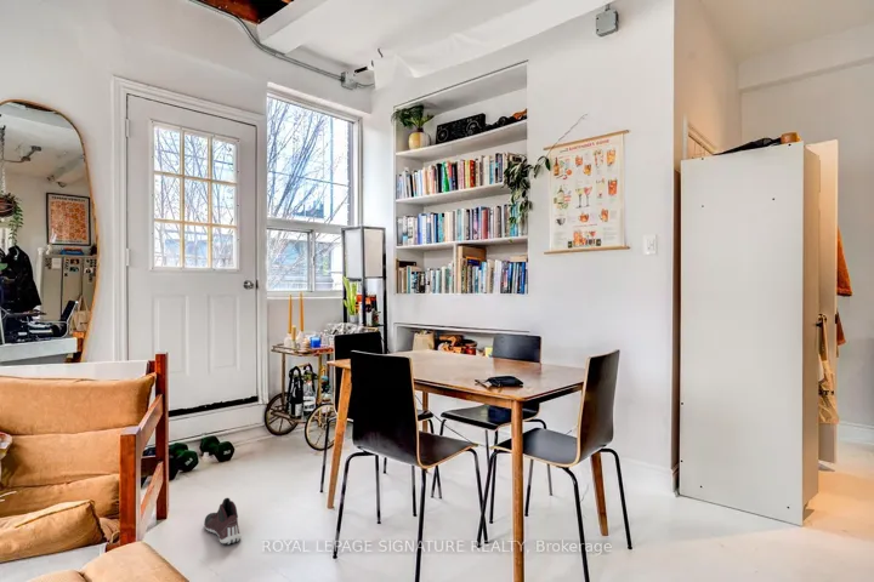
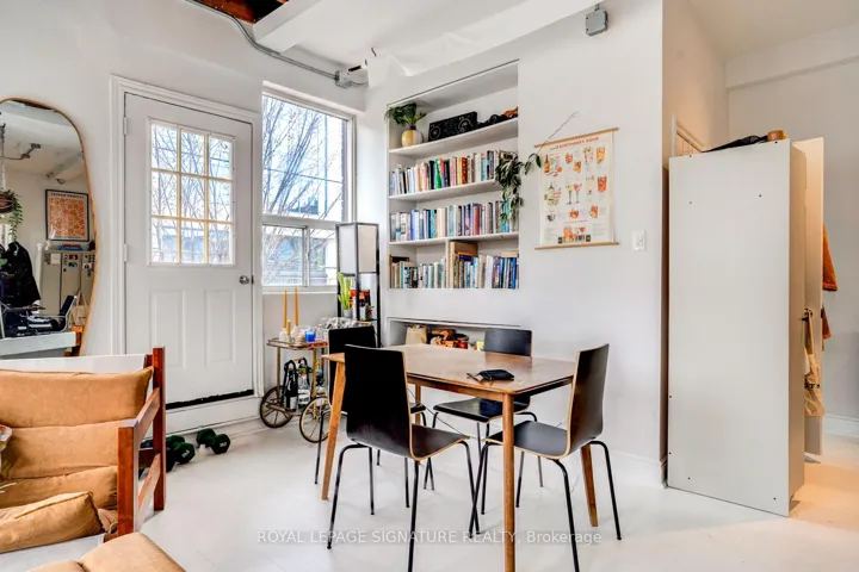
- sneaker [203,497,243,546]
